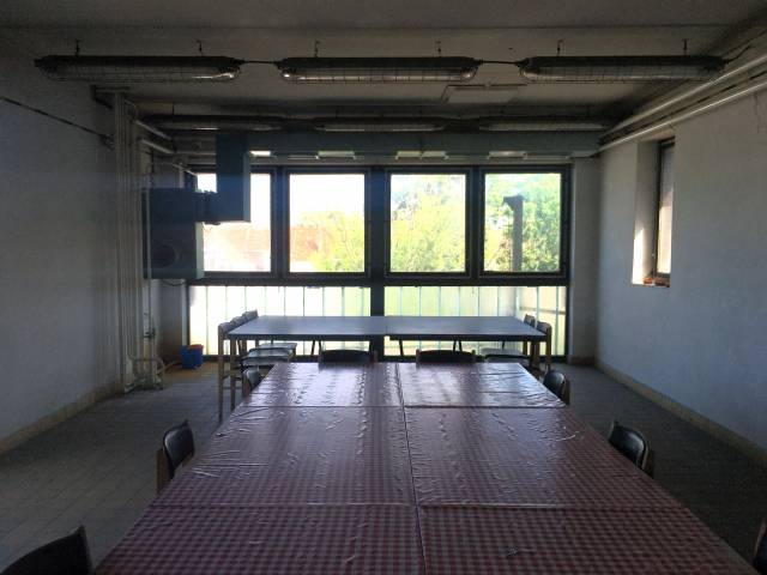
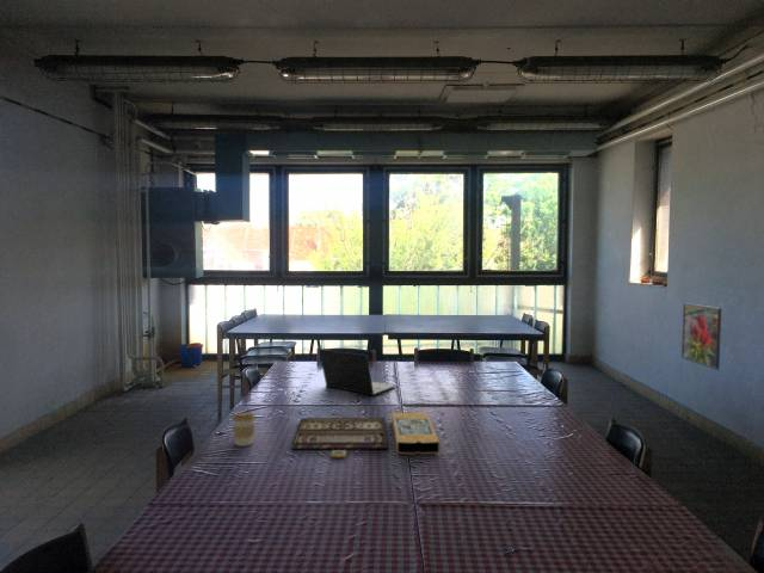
+ laptop [318,349,396,396]
+ coffee cup [232,411,257,448]
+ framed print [680,302,722,371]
+ board game [290,412,440,458]
